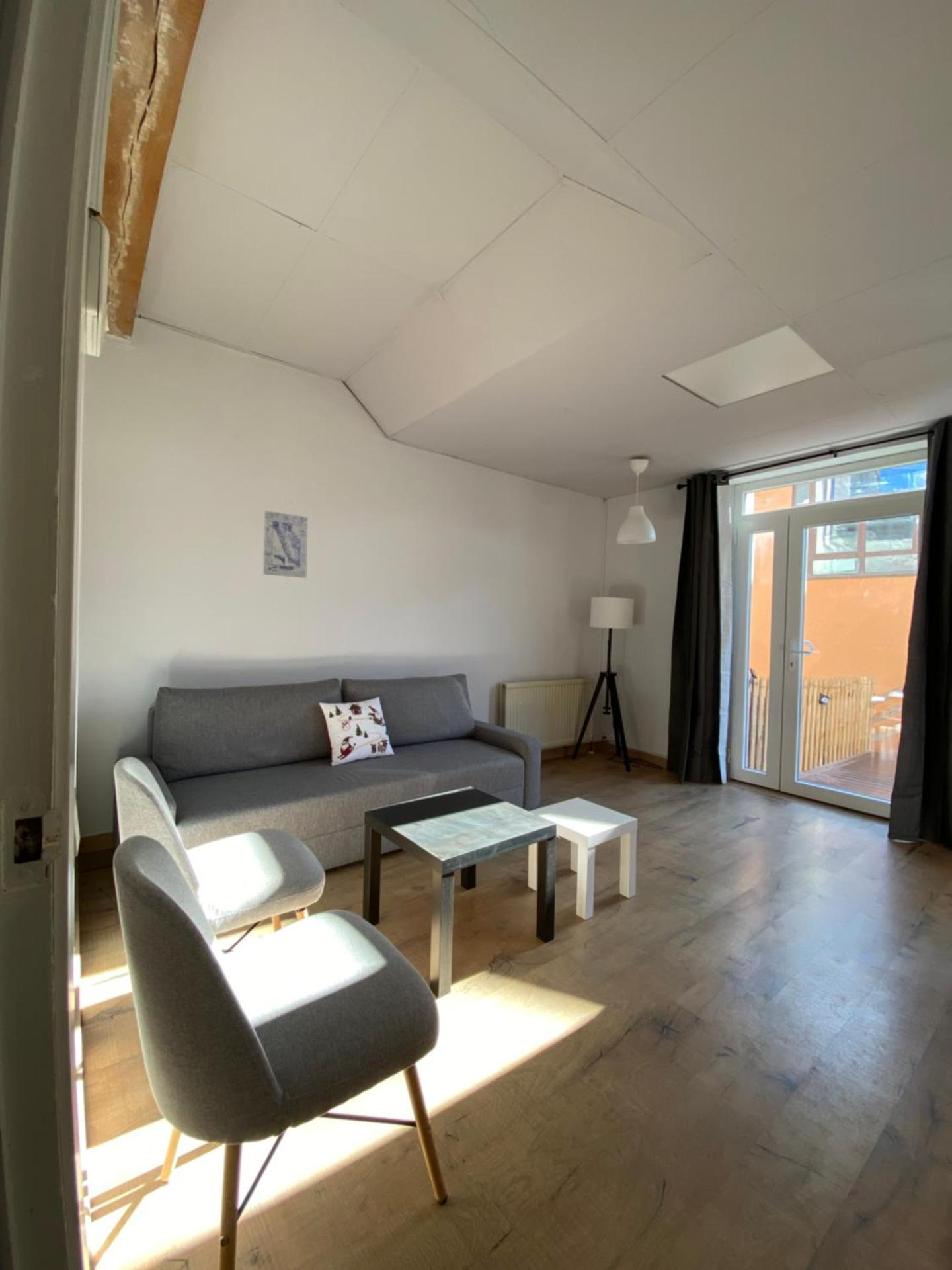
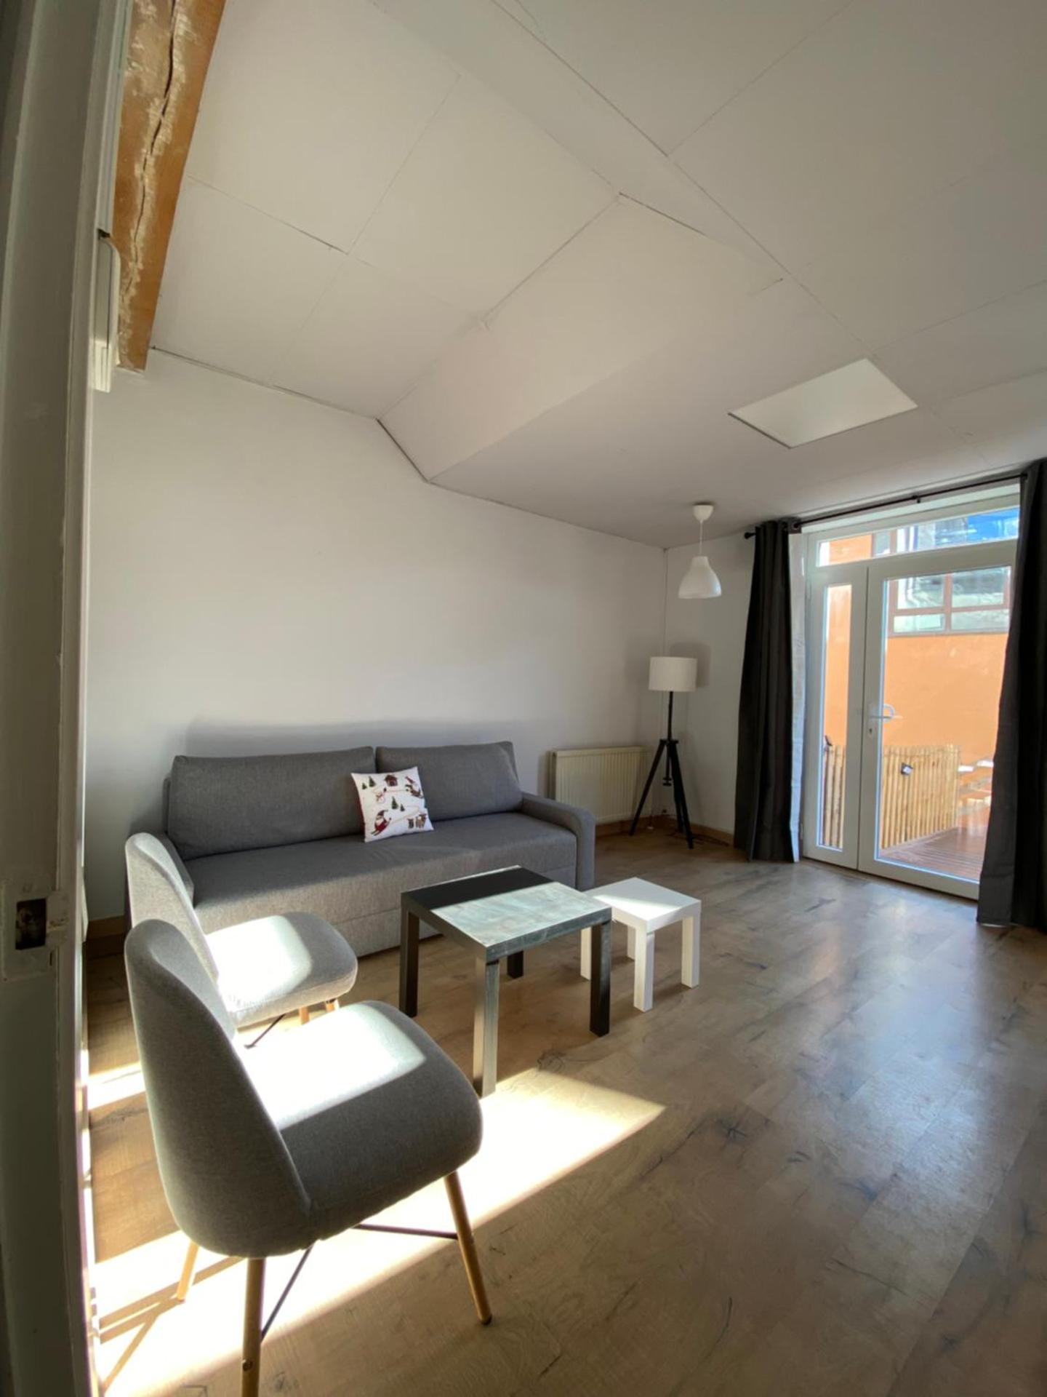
- wall art [262,510,309,579]
